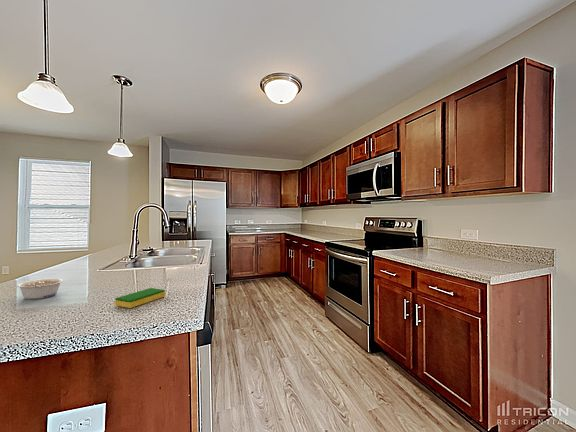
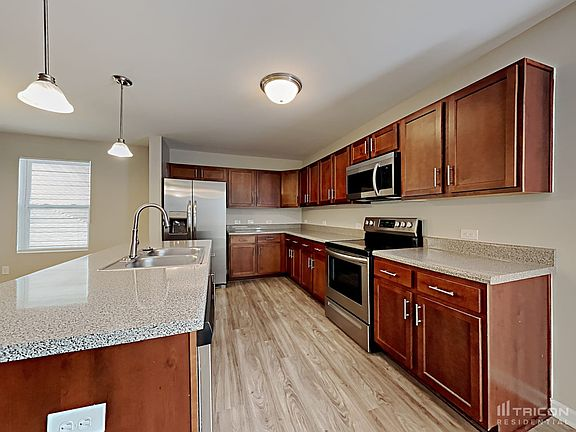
- dish sponge [114,287,166,309]
- legume [15,278,65,300]
